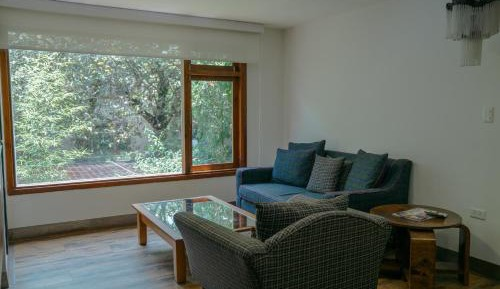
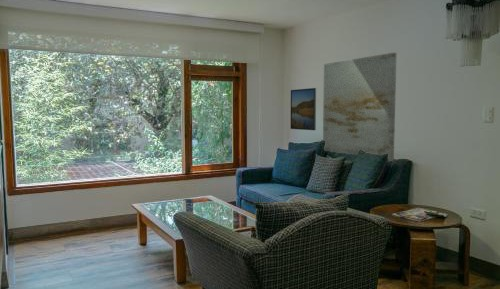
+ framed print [290,87,317,131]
+ wall art [322,52,398,163]
